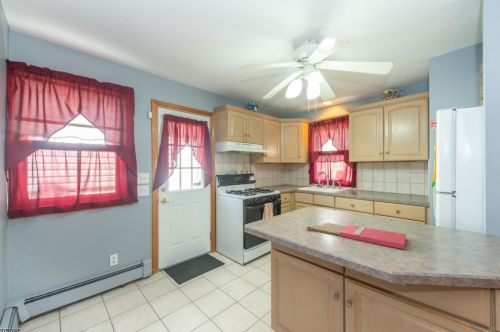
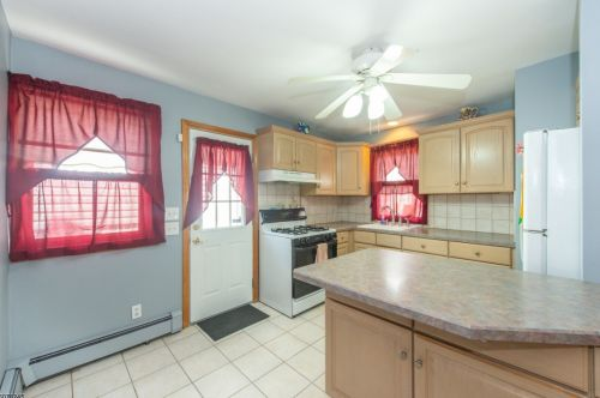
- cutting board [306,222,407,250]
